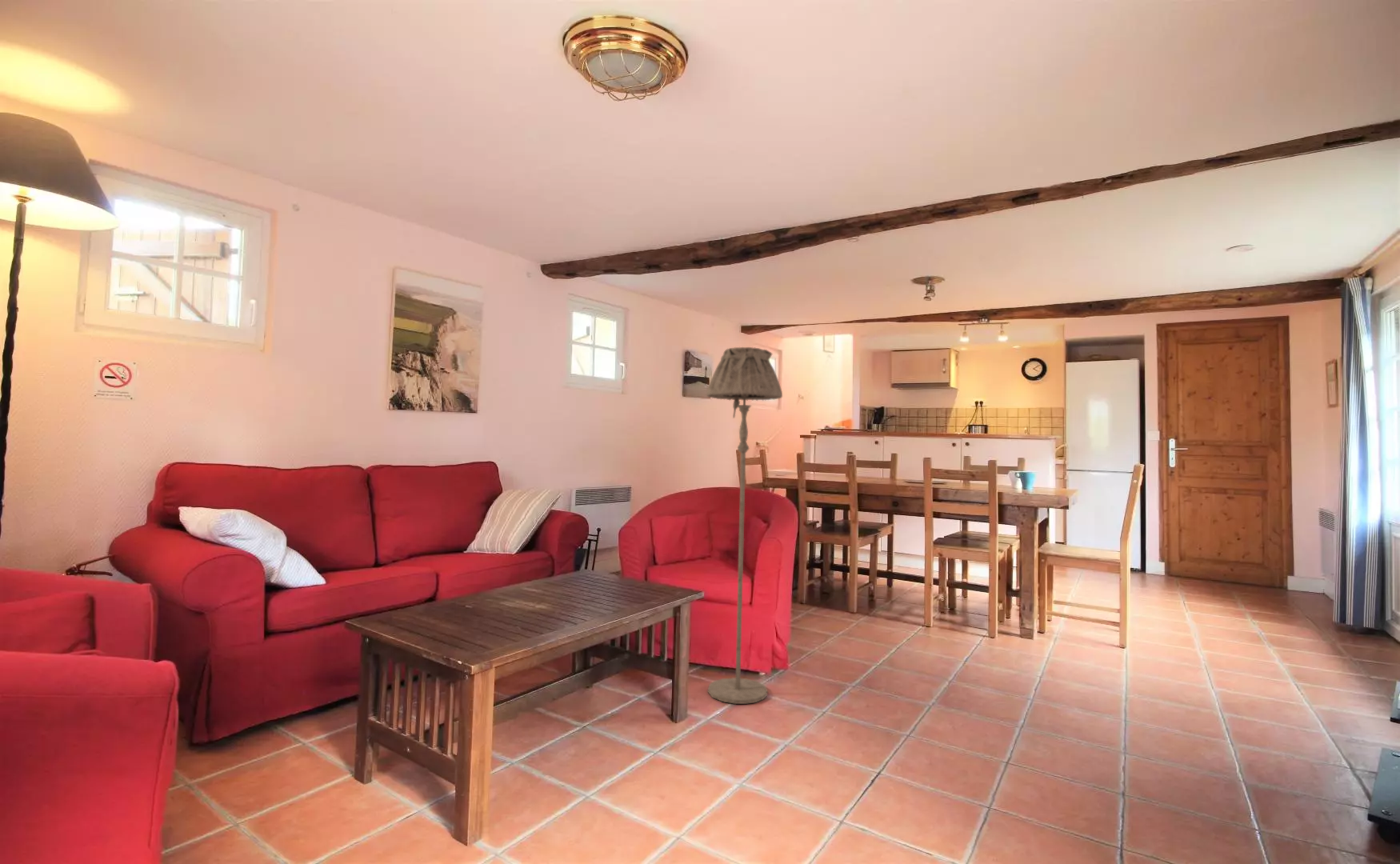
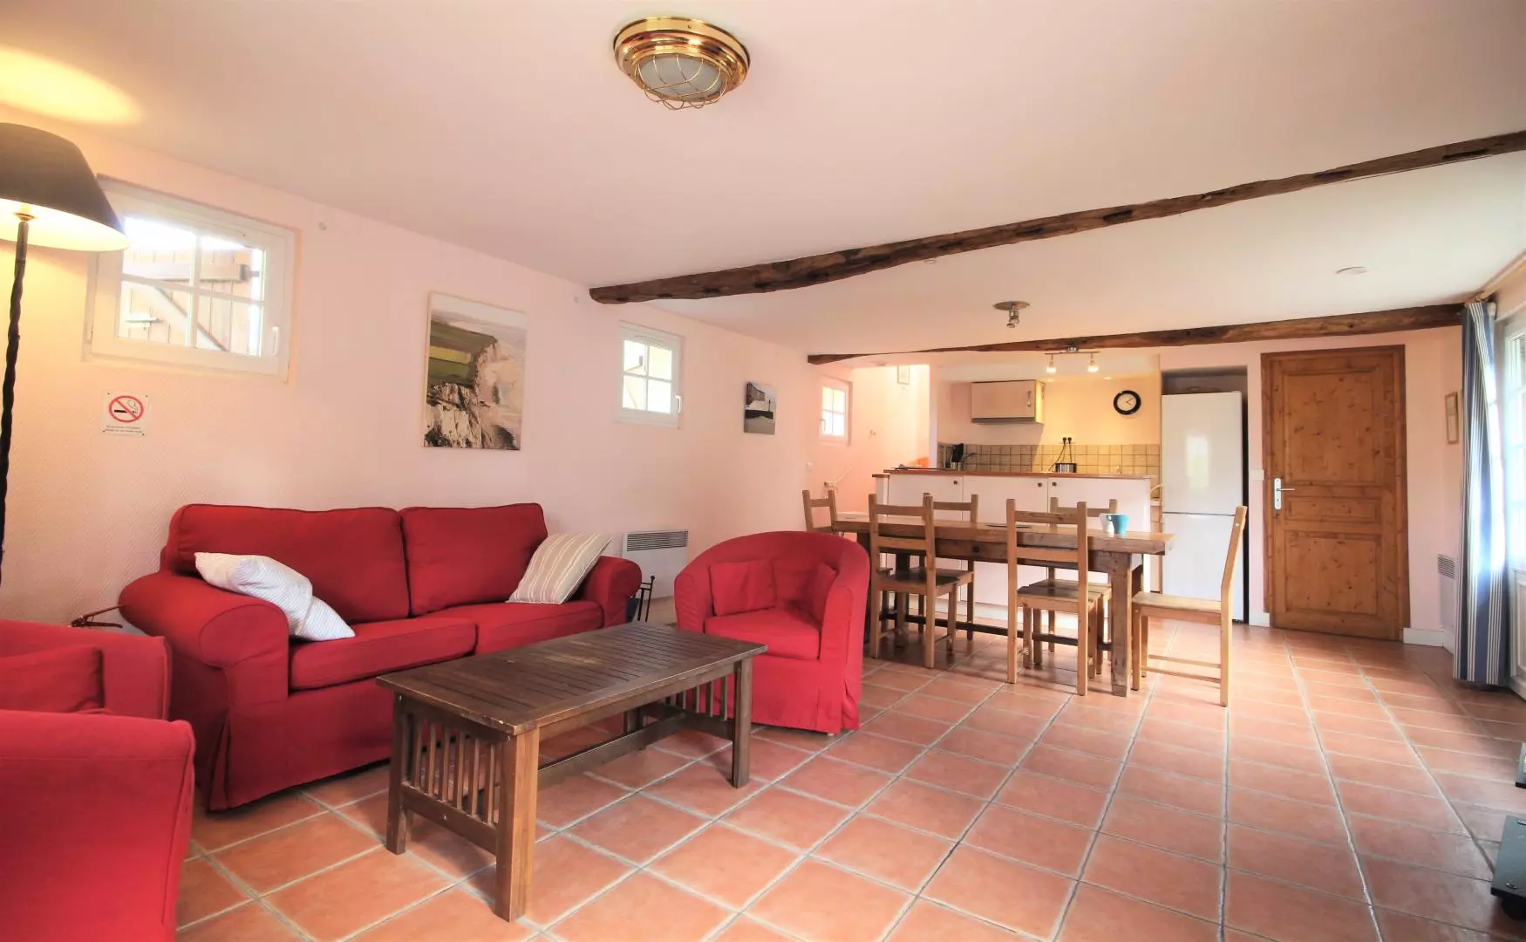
- floor lamp [706,346,783,705]
